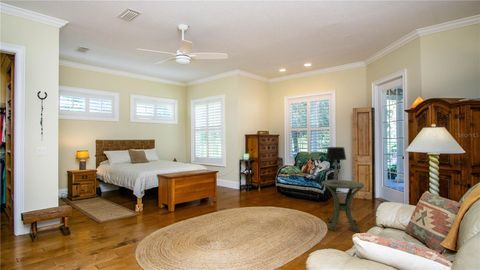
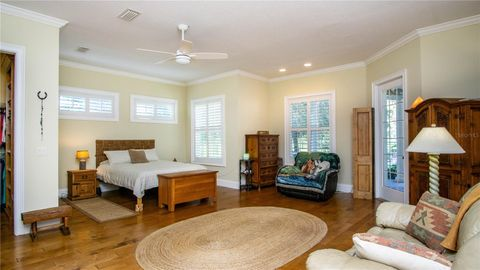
- table lamp [325,146,347,184]
- side table [320,179,365,233]
